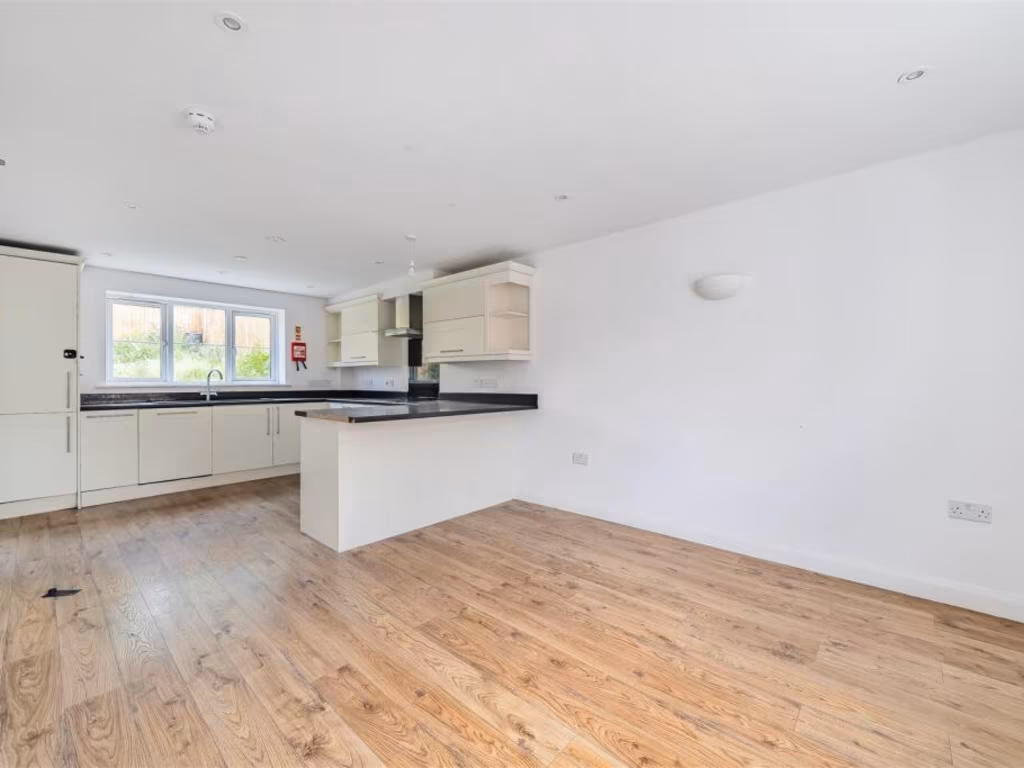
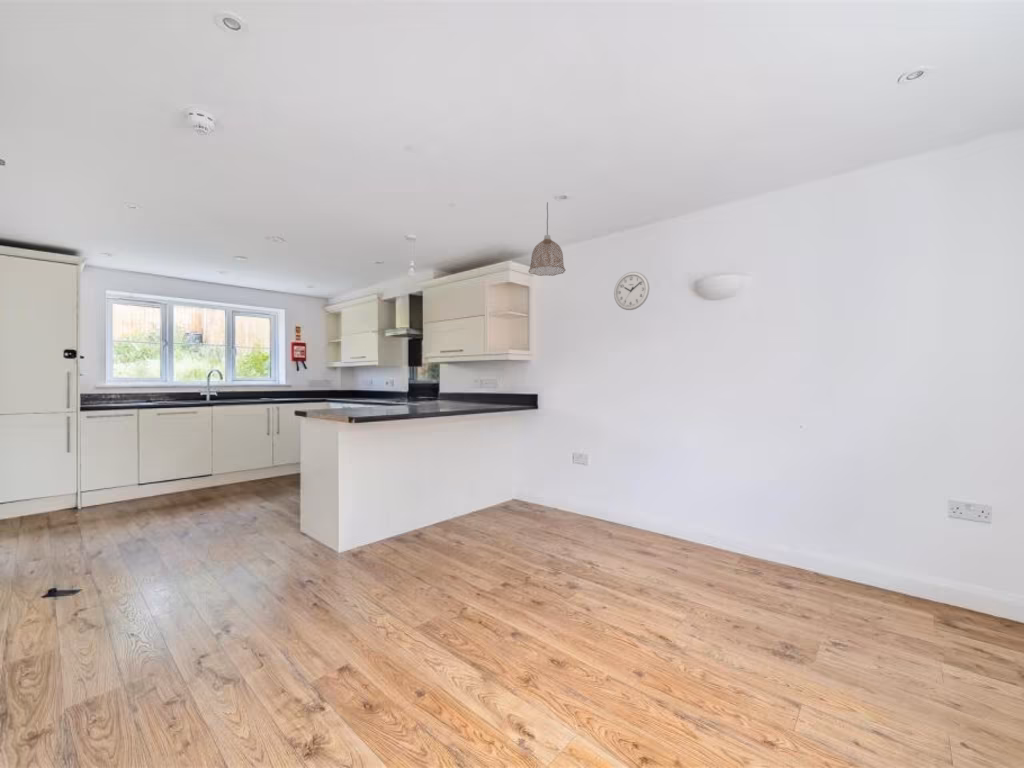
+ pendant lamp [528,201,566,277]
+ wall clock [613,271,650,311]
